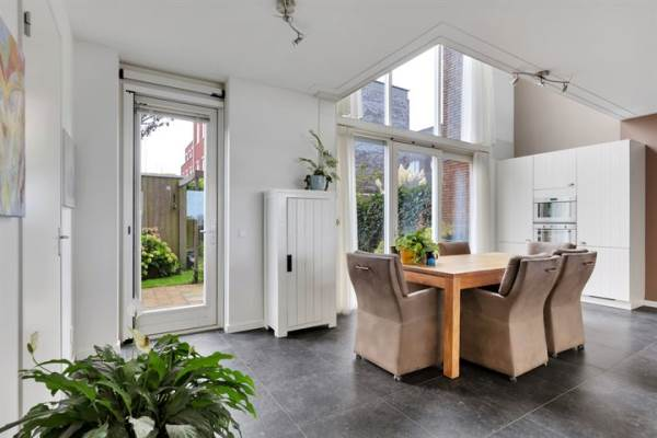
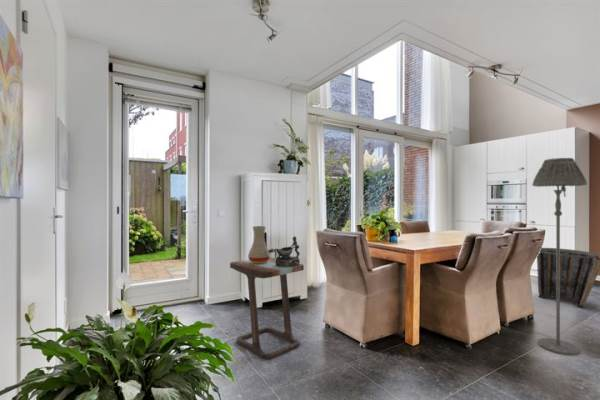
+ side table [222,256,305,360]
+ decorative bowl [268,235,301,266]
+ vase [247,225,271,263]
+ basket [536,247,600,309]
+ floor lamp [531,157,588,356]
